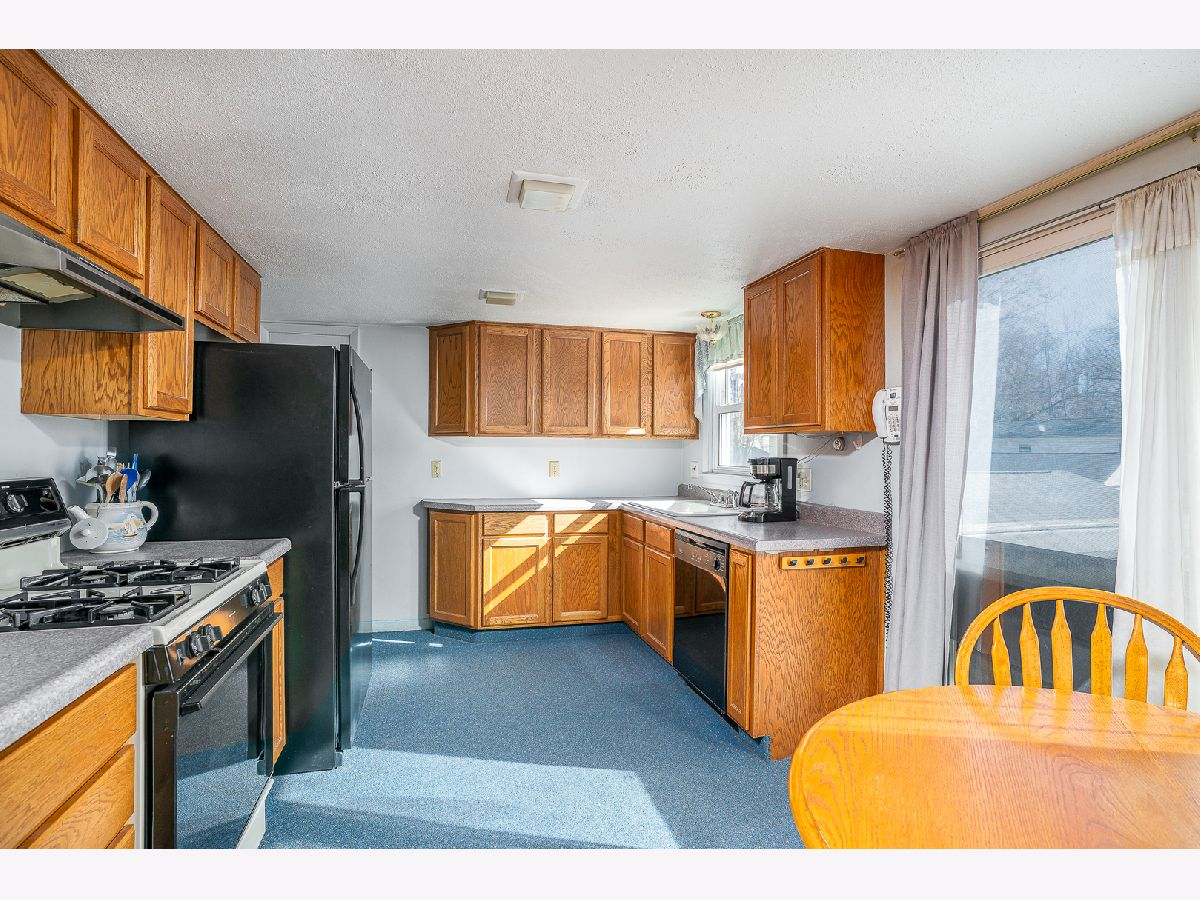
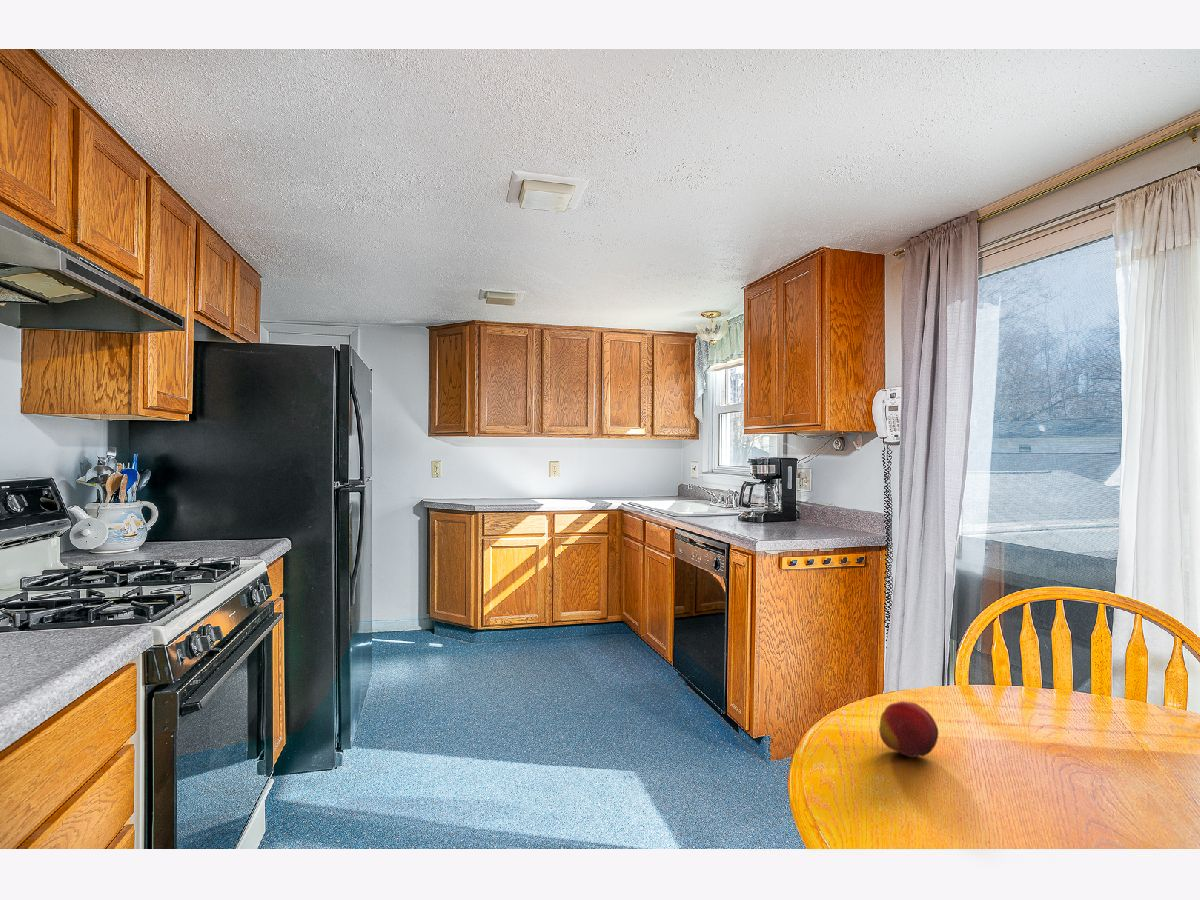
+ fruit [878,700,939,759]
